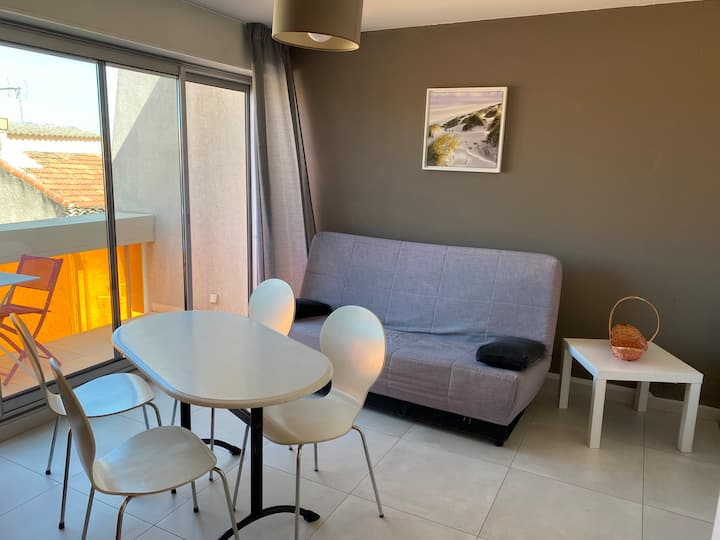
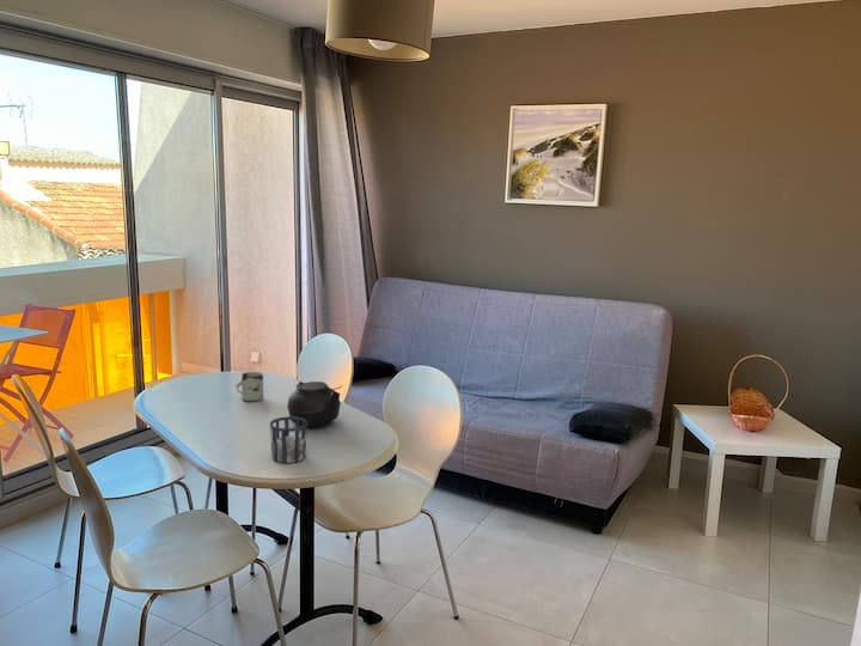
+ cup [234,371,264,403]
+ teapot [286,380,342,429]
+ cup [269,415,309,464]
